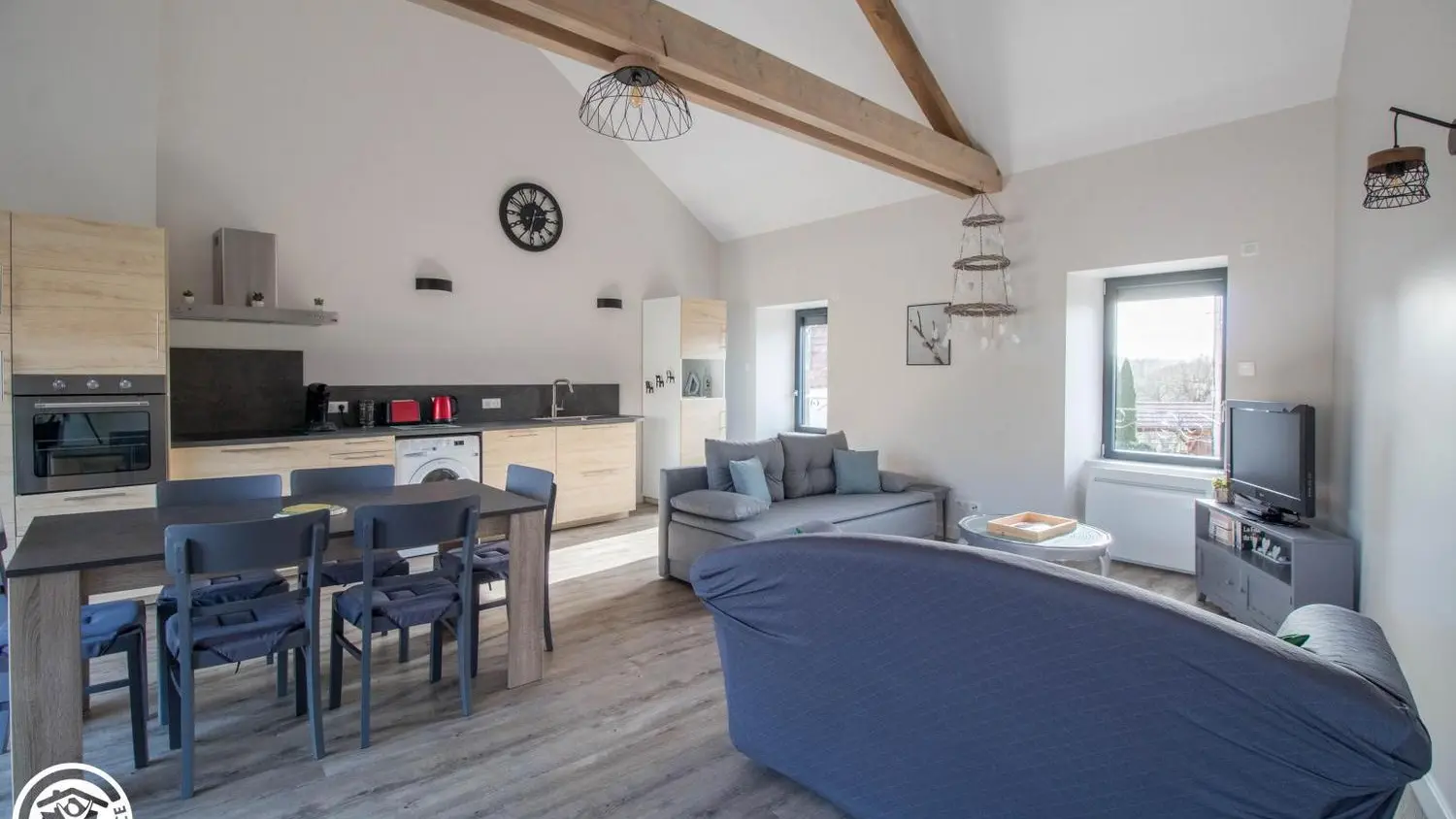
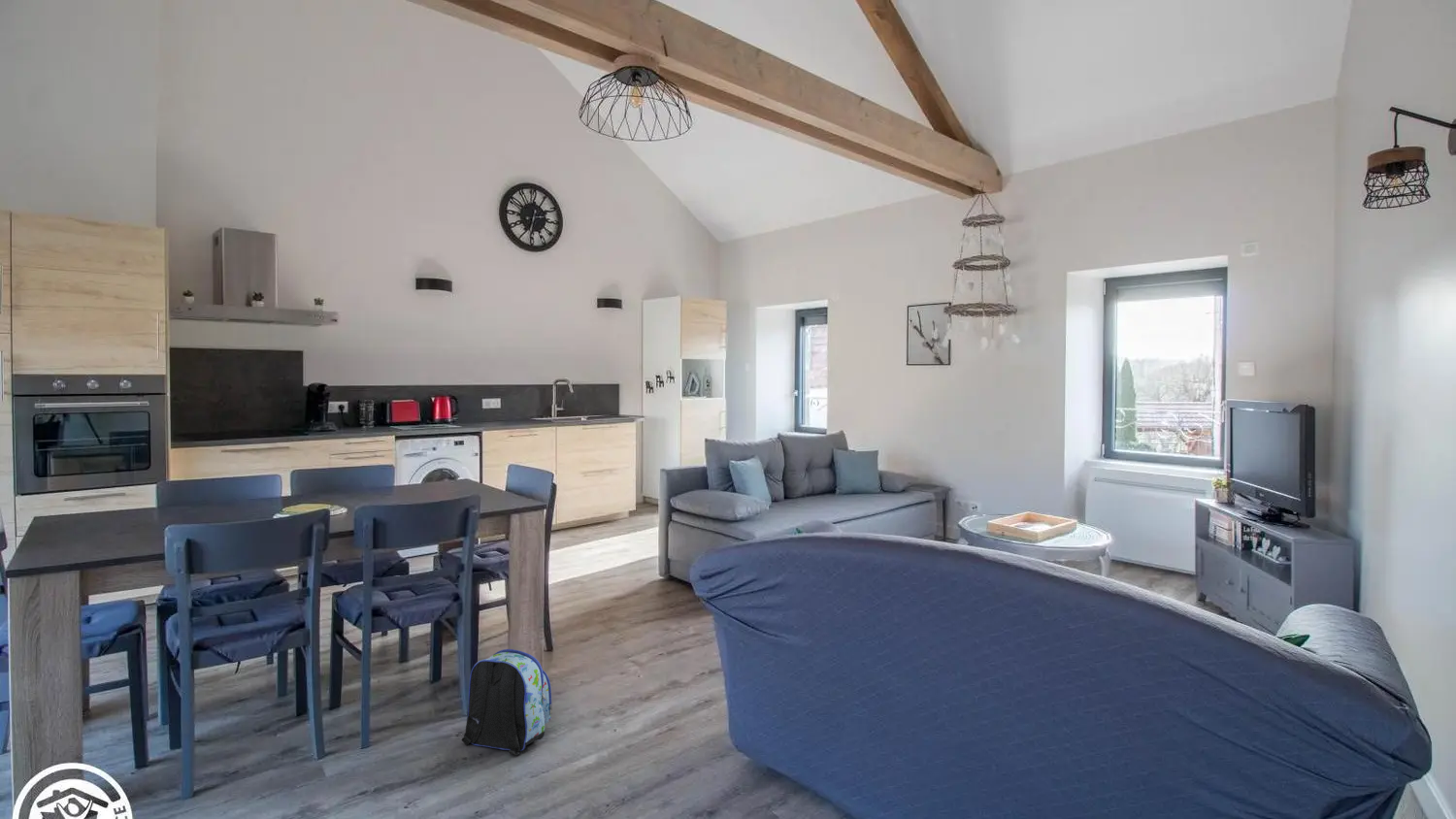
+ backpack [461,648,553,757]
